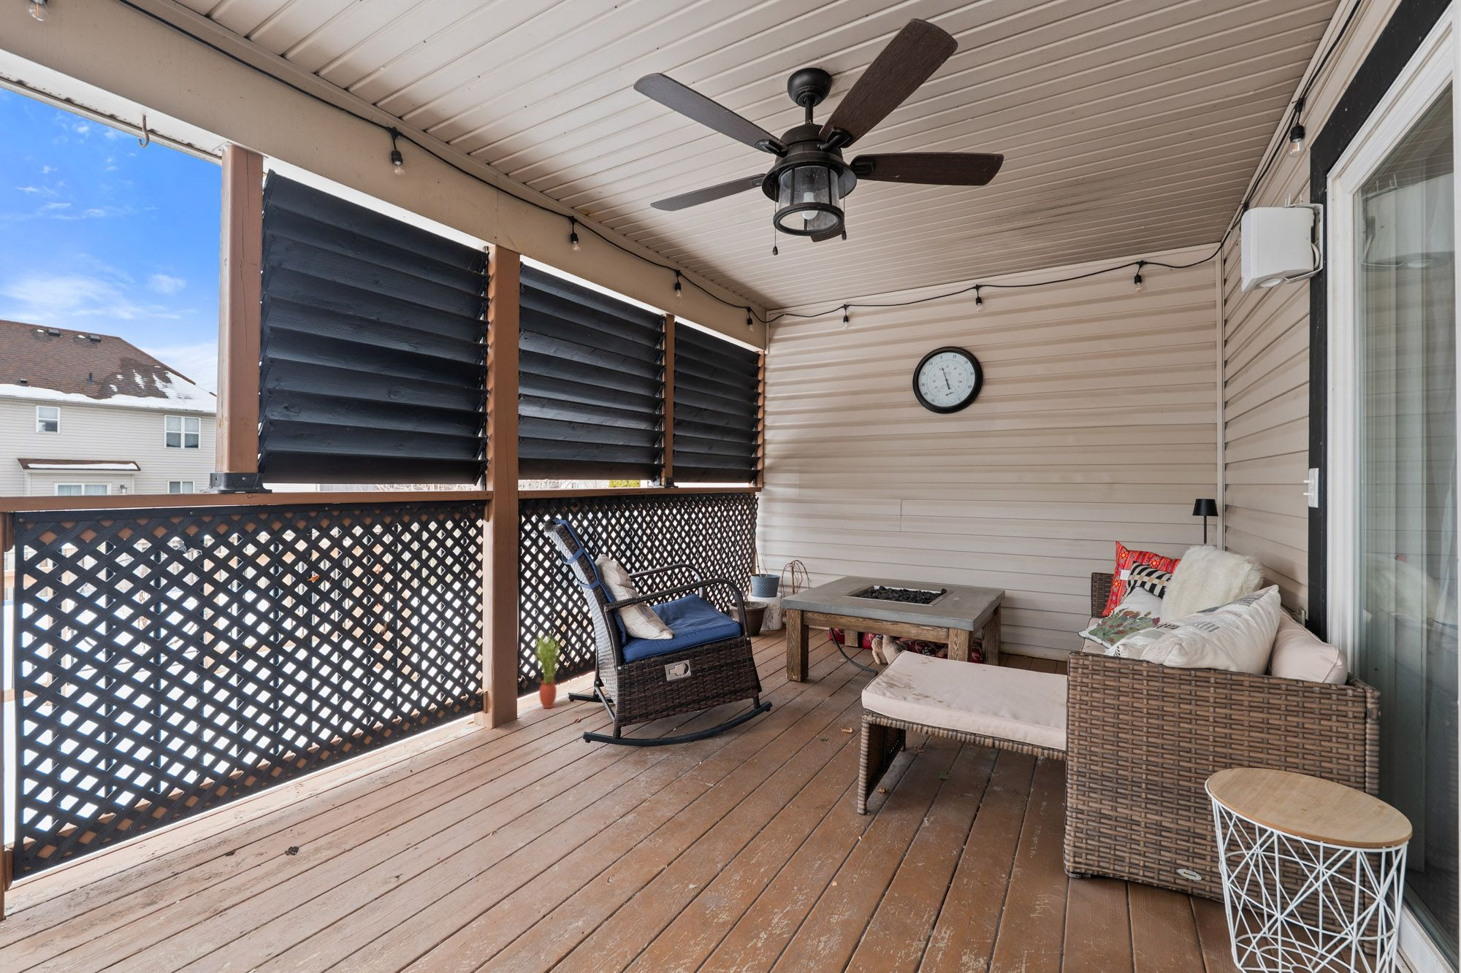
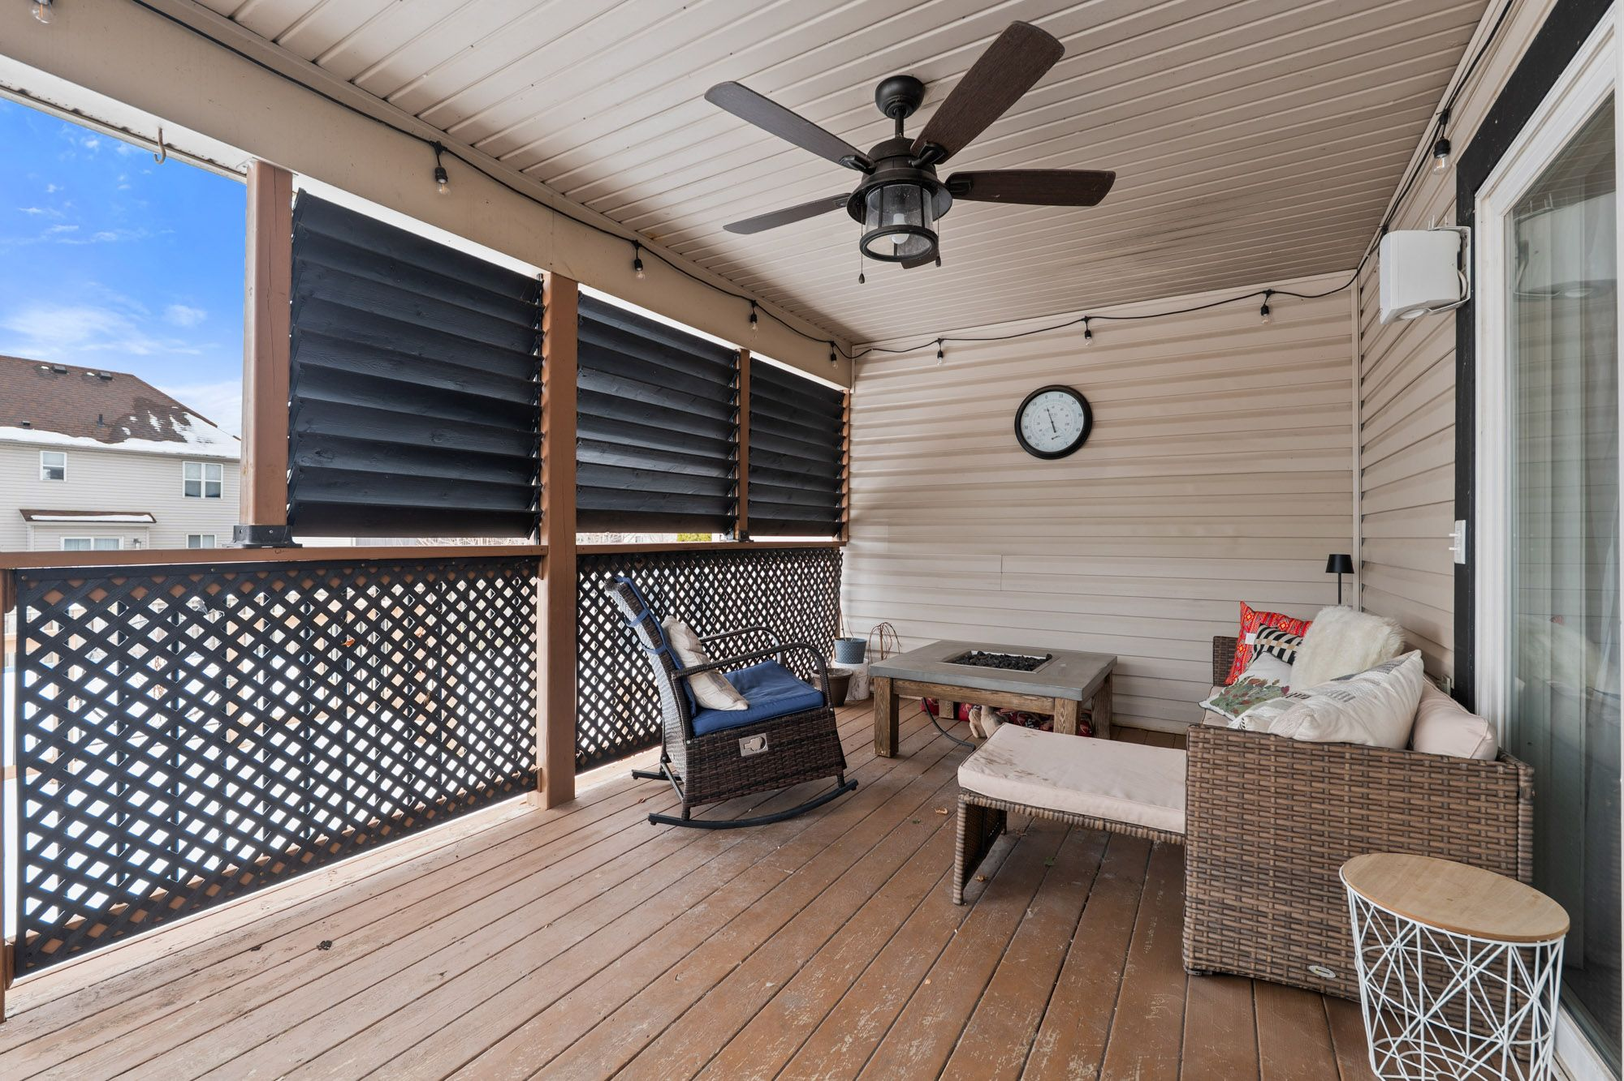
- potted plant [534,631,565,709]
